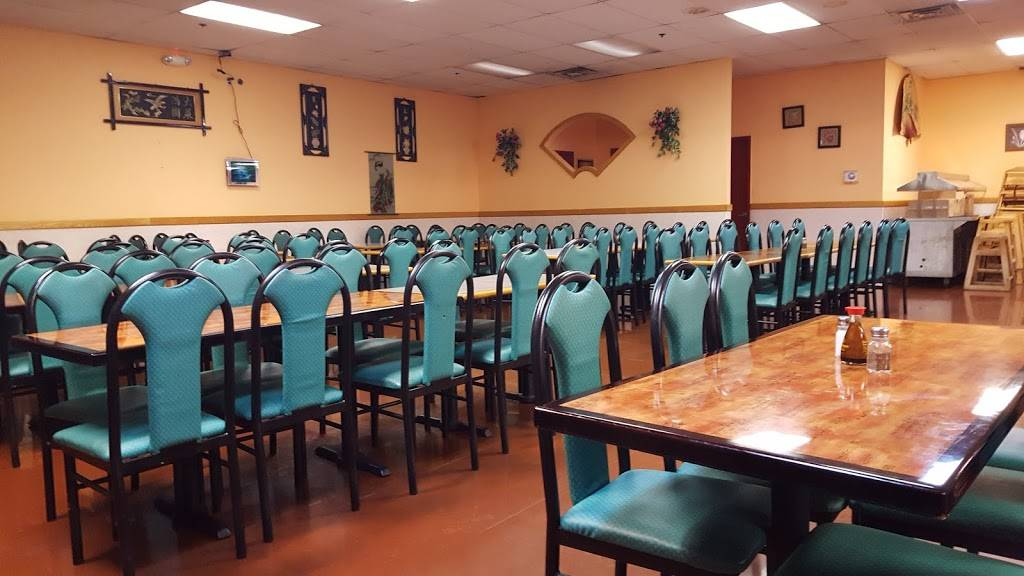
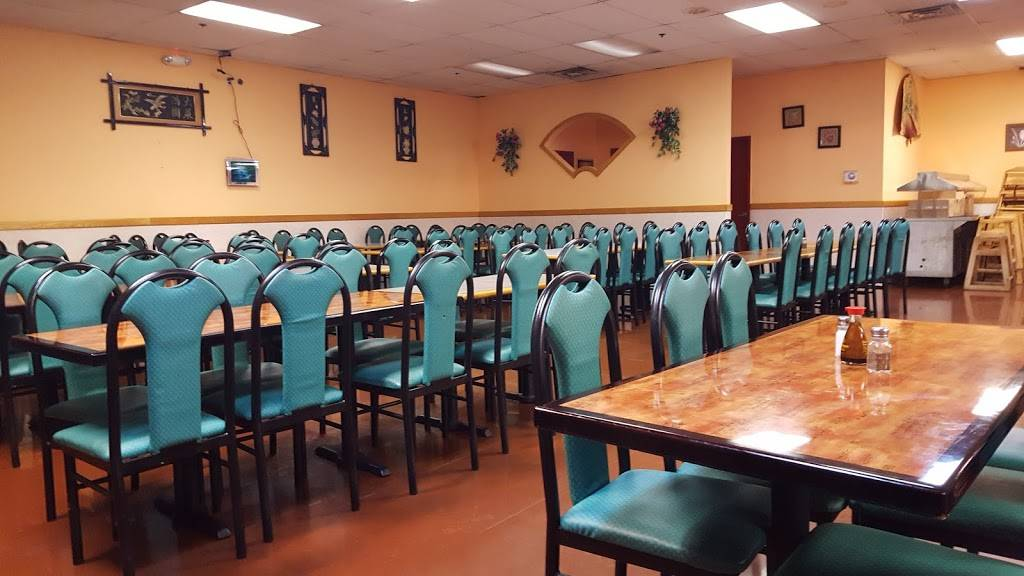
- wall scroll [363,144,400,217]
